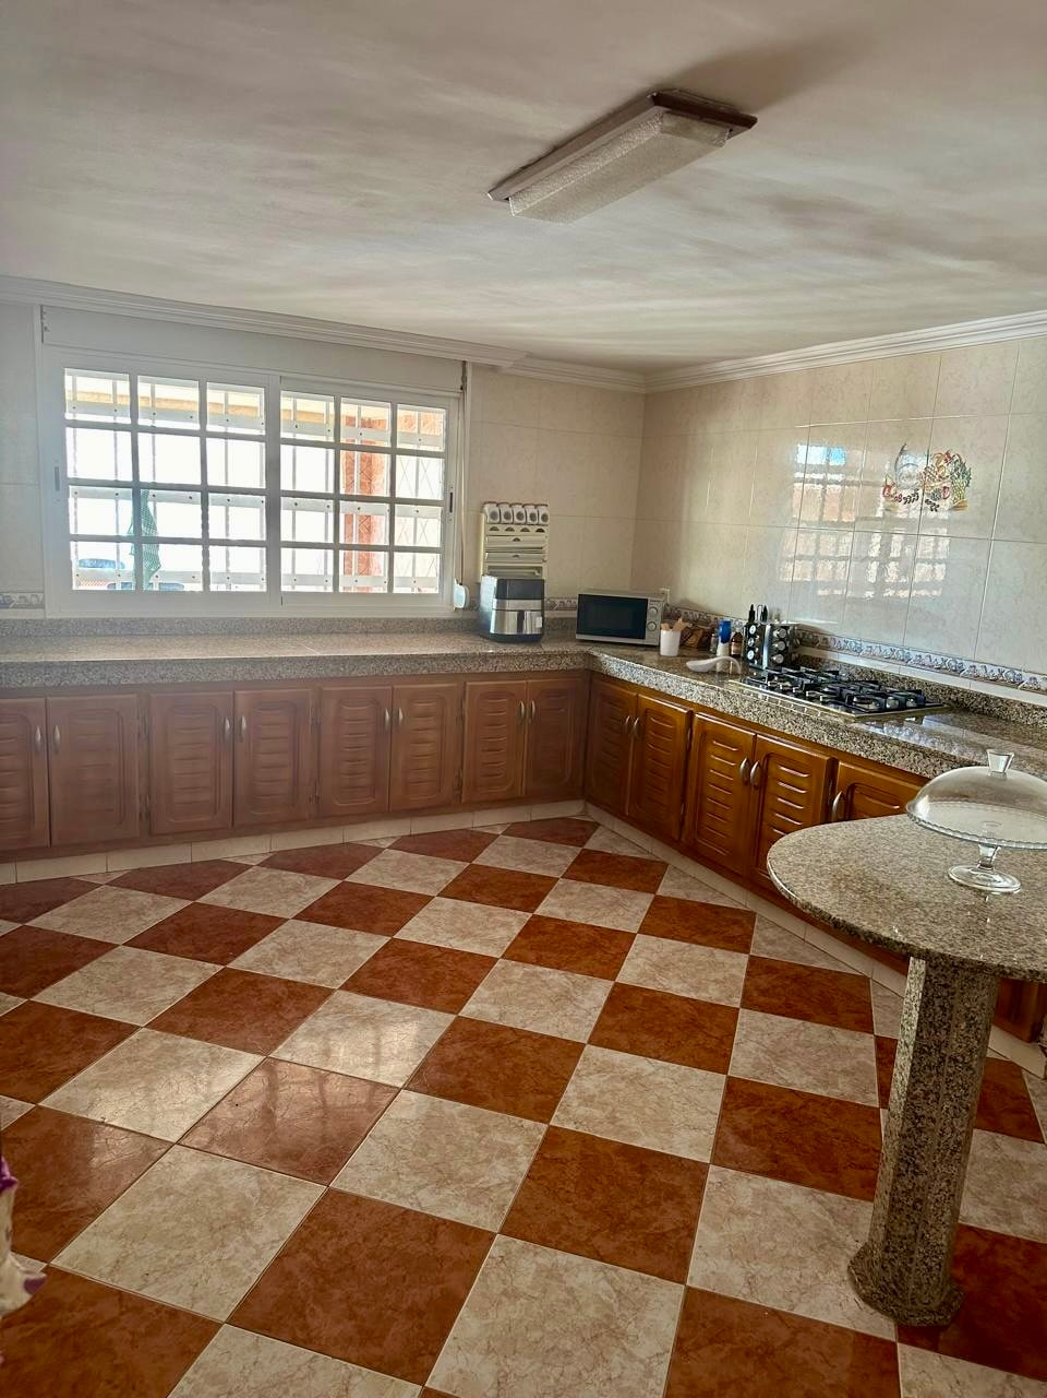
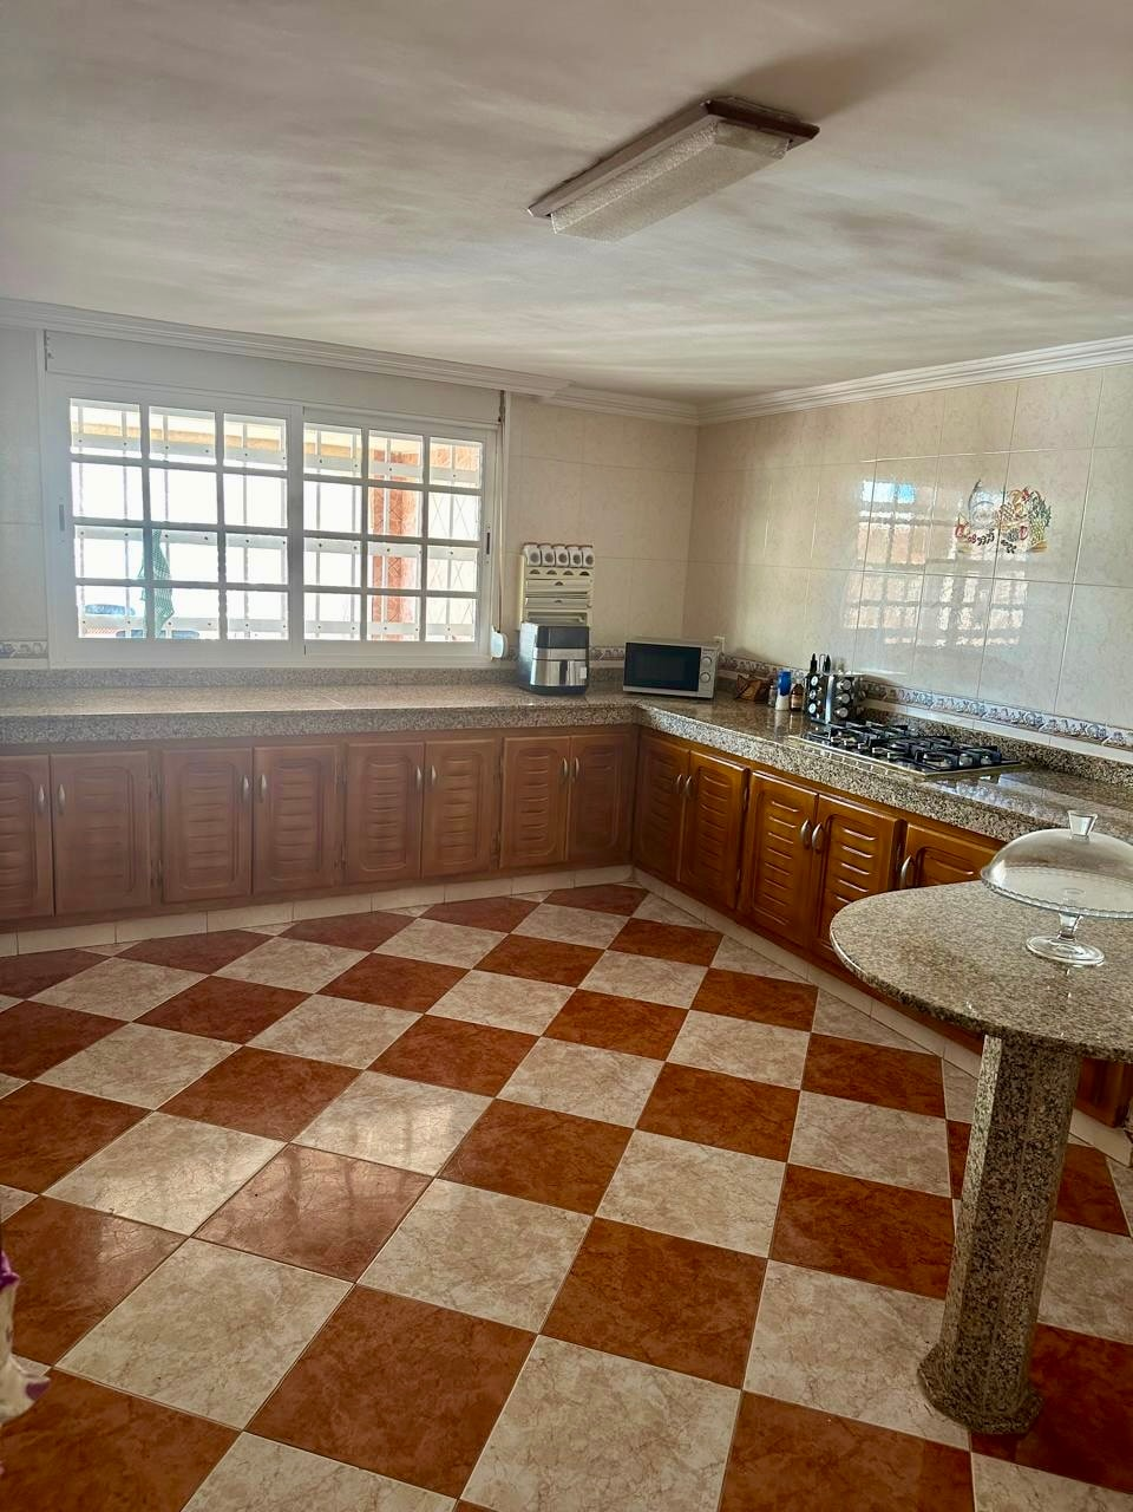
- utensil holder [660,618,691,657]
- spoon rest [685,655,741,675]
